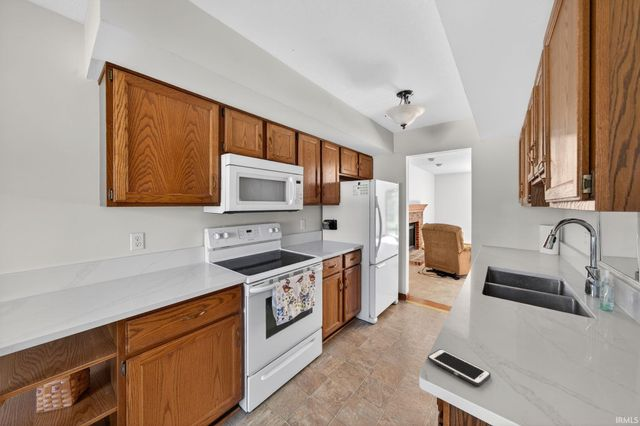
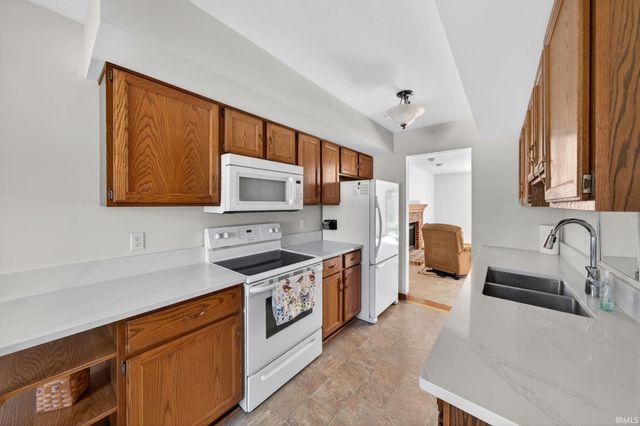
- cell phone [427,348,492,387]
